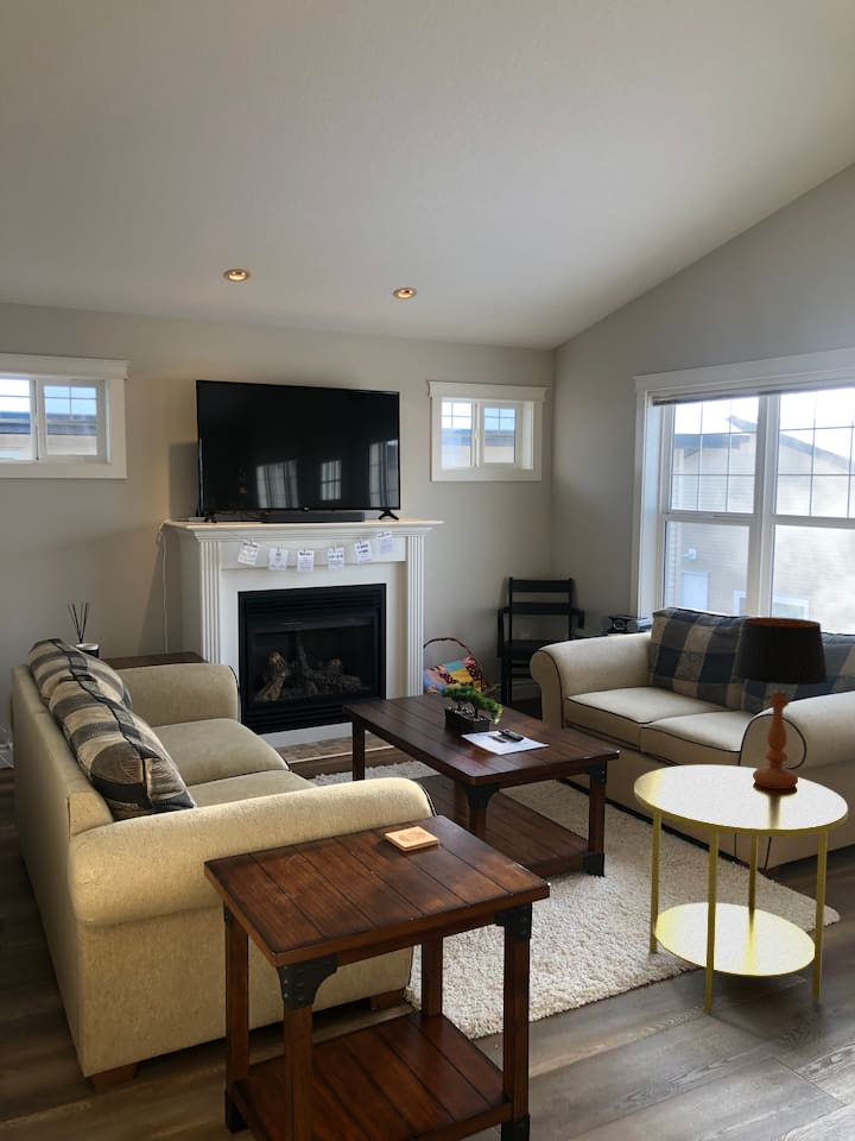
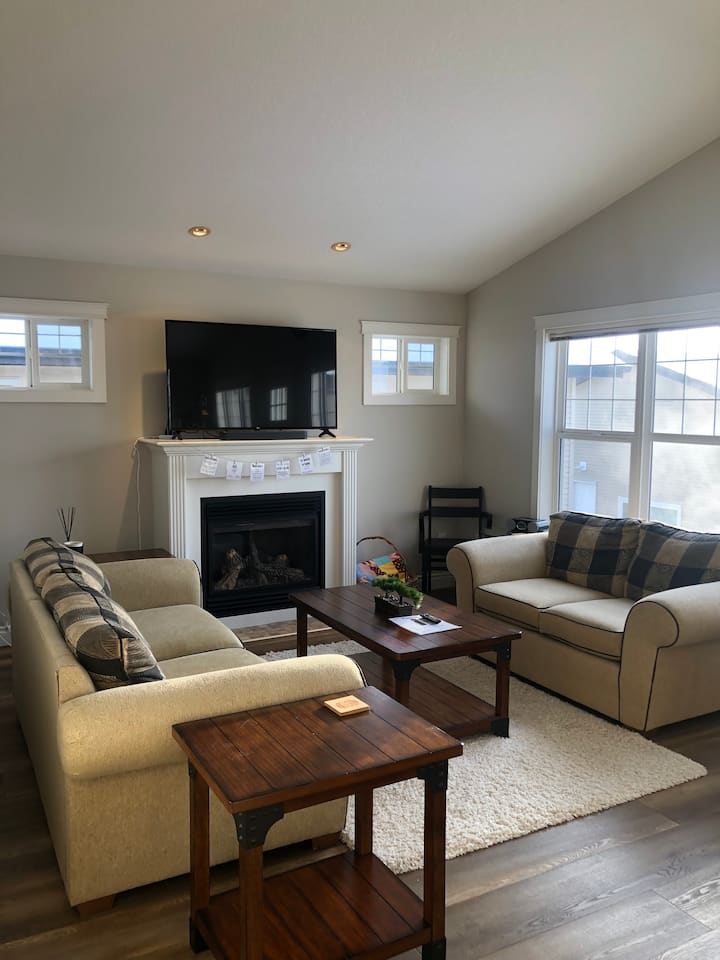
- table lamp [732,616,829,788]
- side table [633,764,849,1015]
